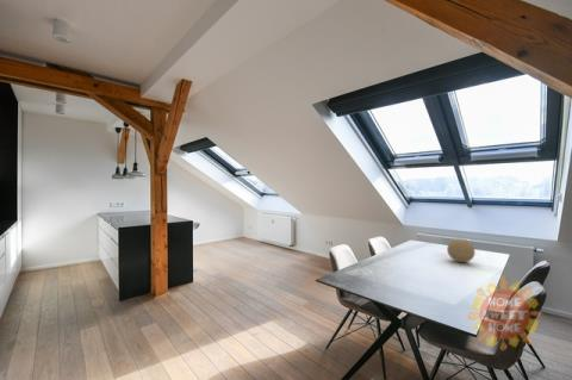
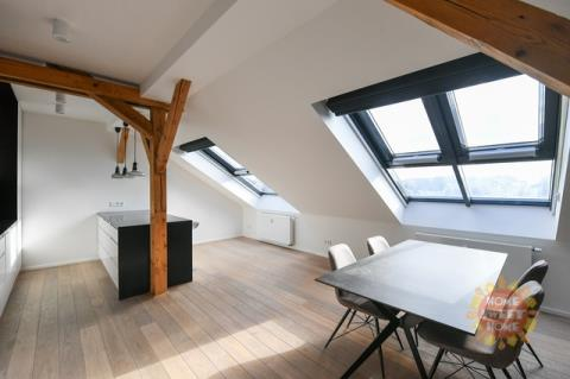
- decorative orb [446,238,477,263]
